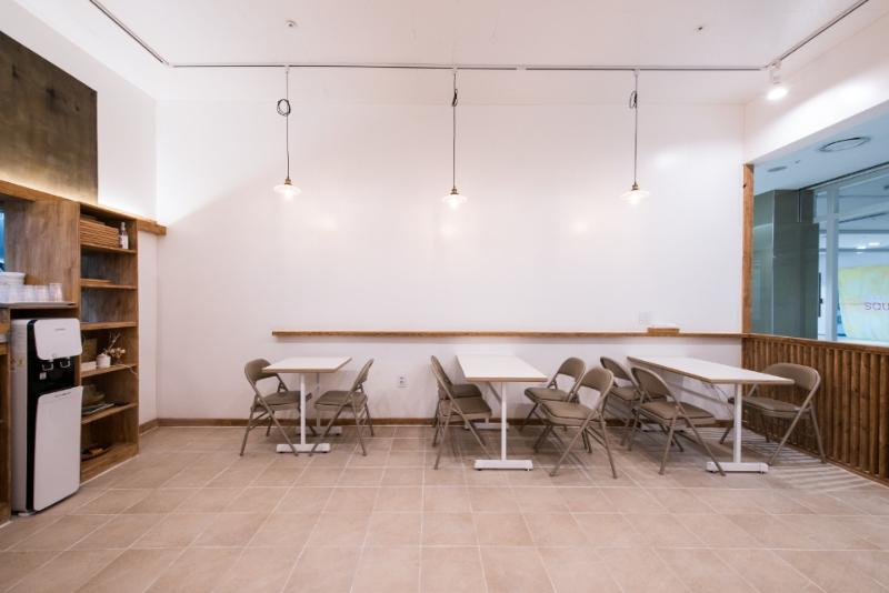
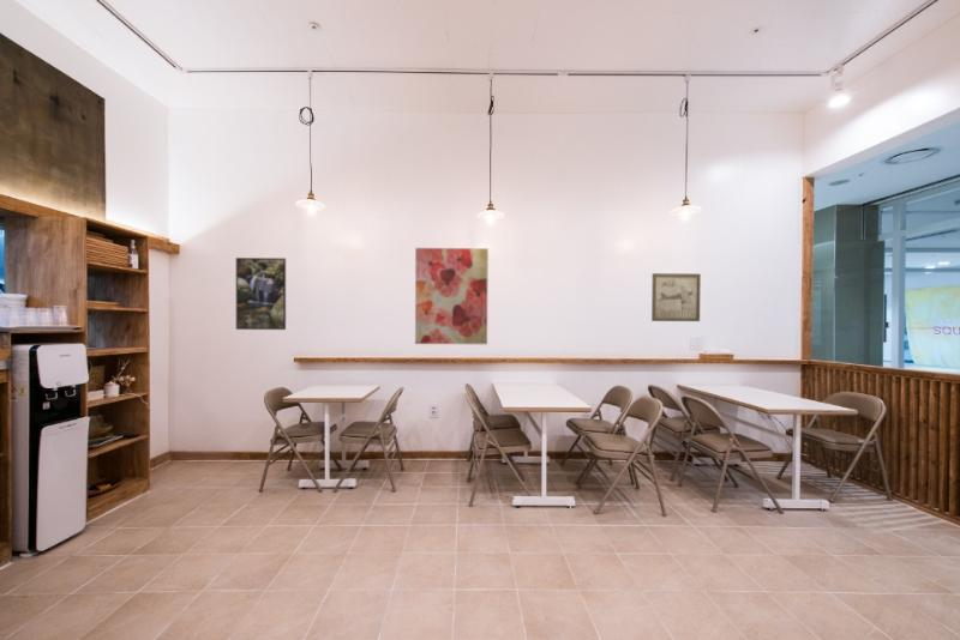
+ wall art [414,247,490,345]
+ wall art [650,272,702,322]
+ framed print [235,256,287,331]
